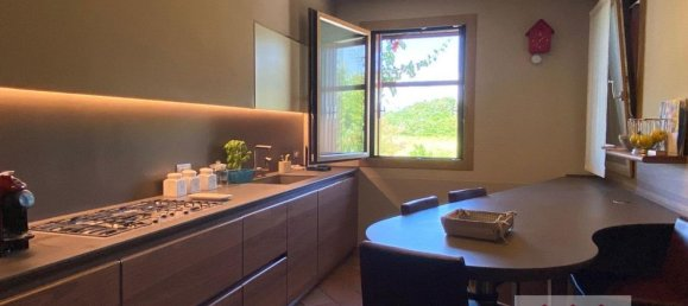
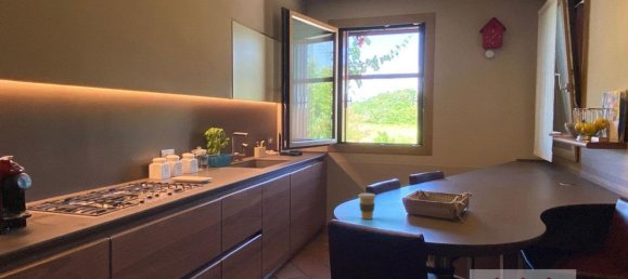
+ coffee cup [357,191,377,221]
